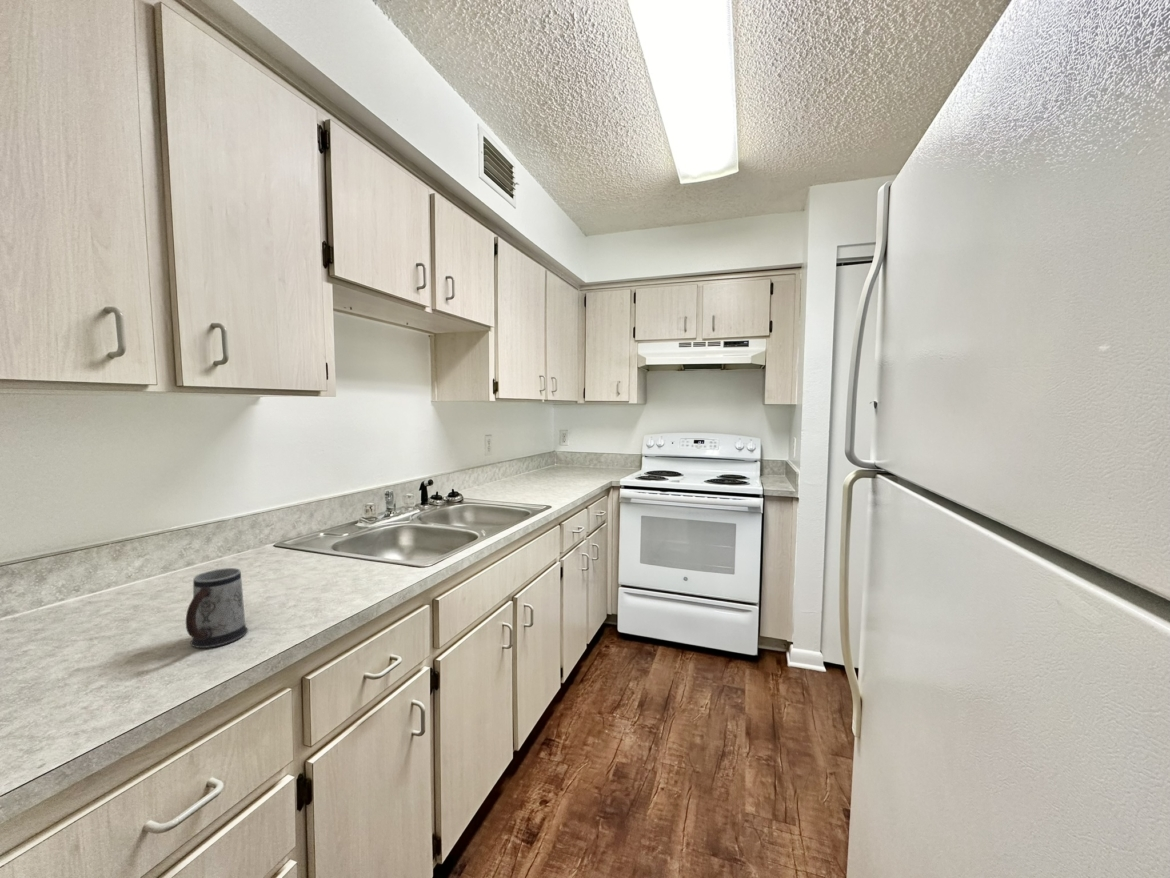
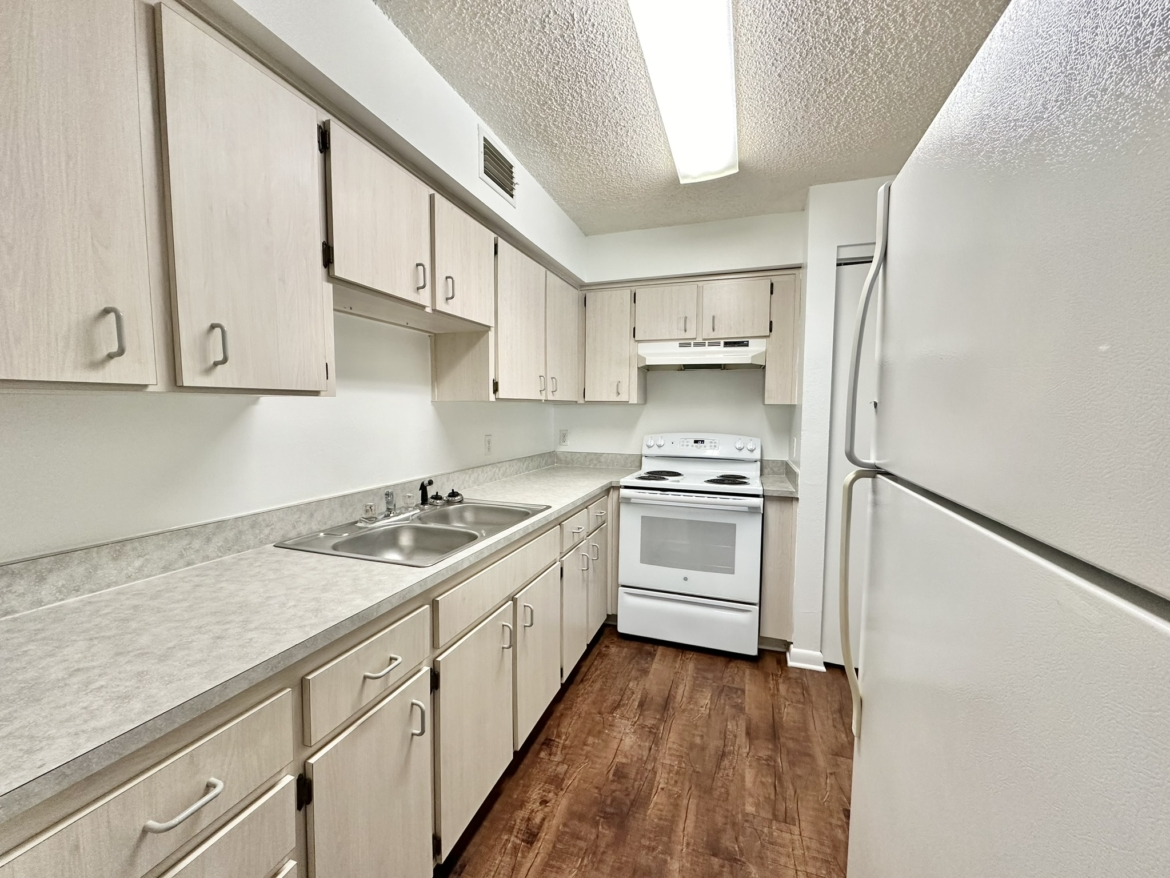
- mug [185,567,249,649]
